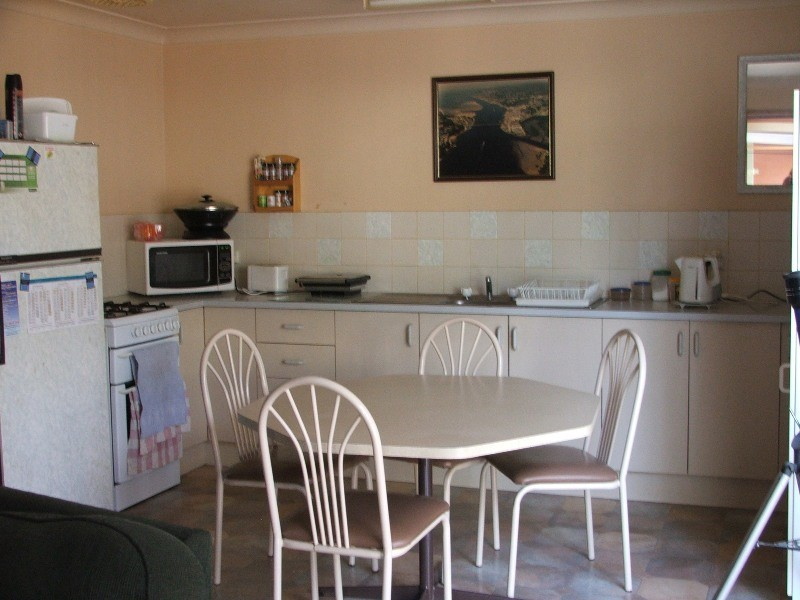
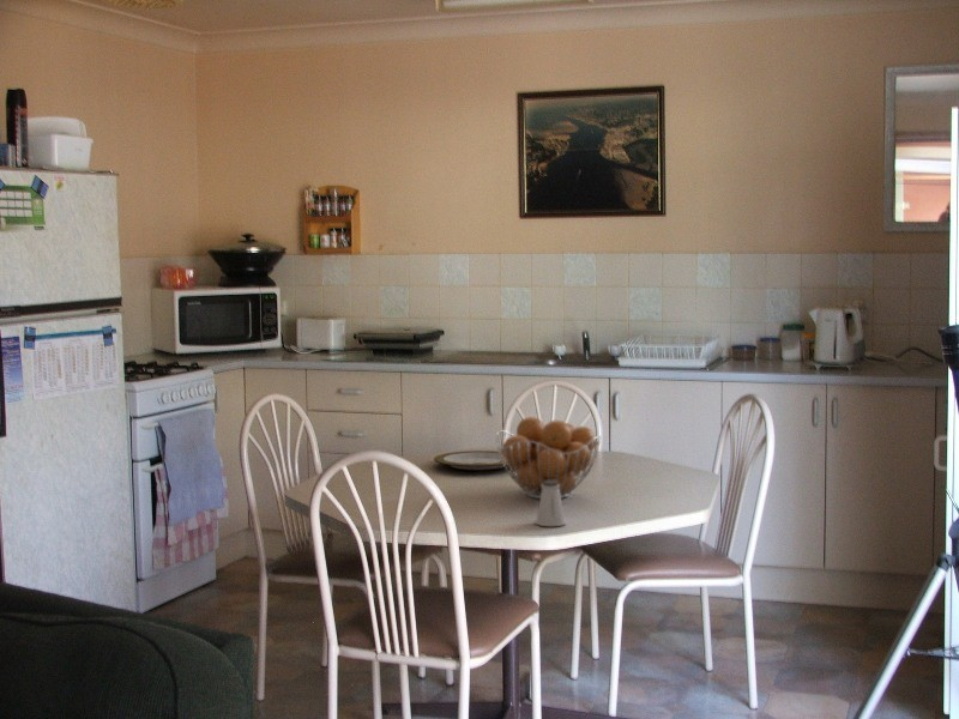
+ plate [433,449,507,472]
+ fruit basket [495,416,602,500]
+ saltshaker [535,481,567,527]
